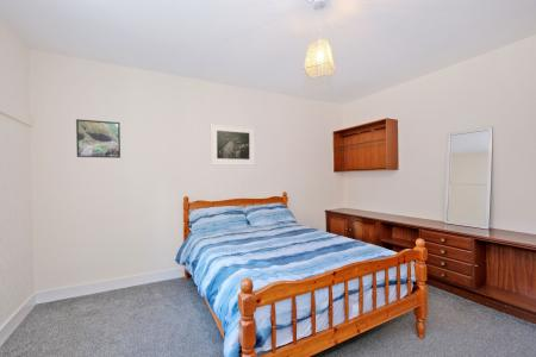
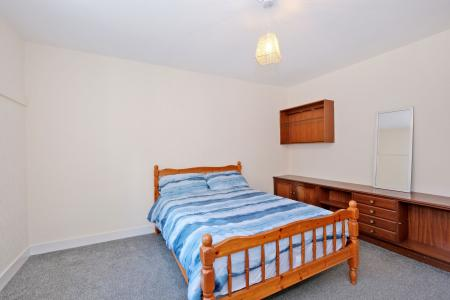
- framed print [210,123,256,167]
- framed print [75,118,121,159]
